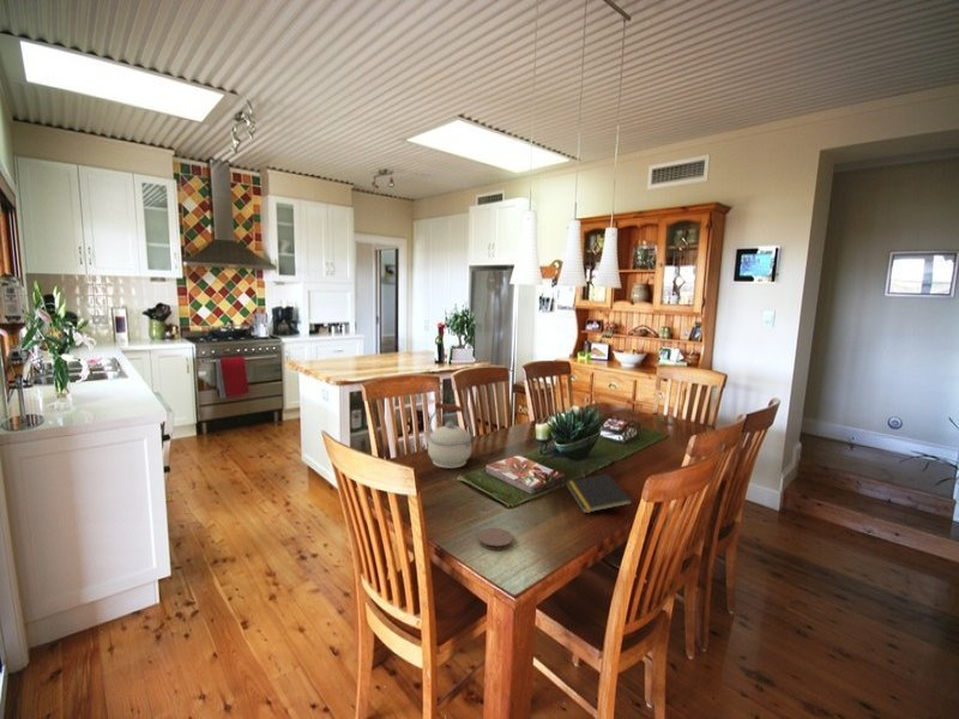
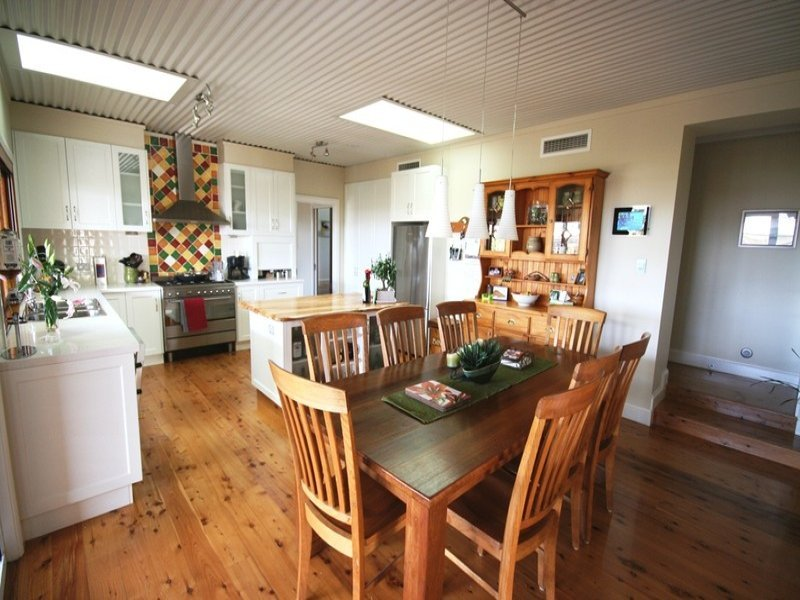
- kettle [422,401,475,470]
- notepad [565,472,633,514]
- coaster [477,527,514,551]
